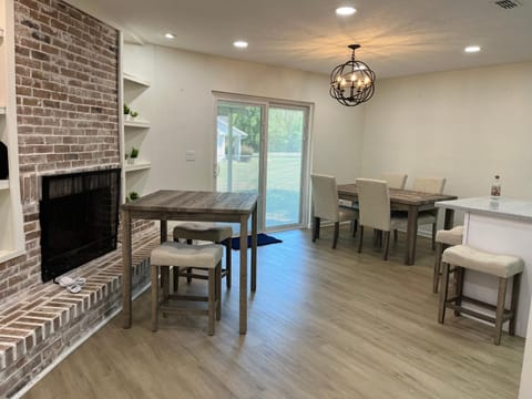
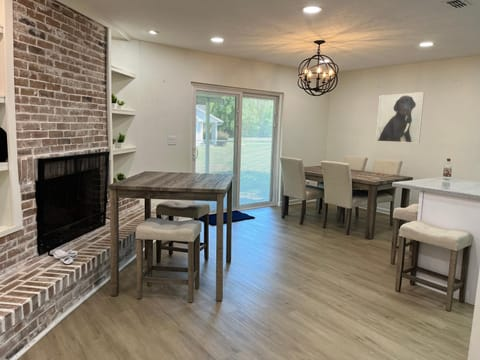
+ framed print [375,91,426,144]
